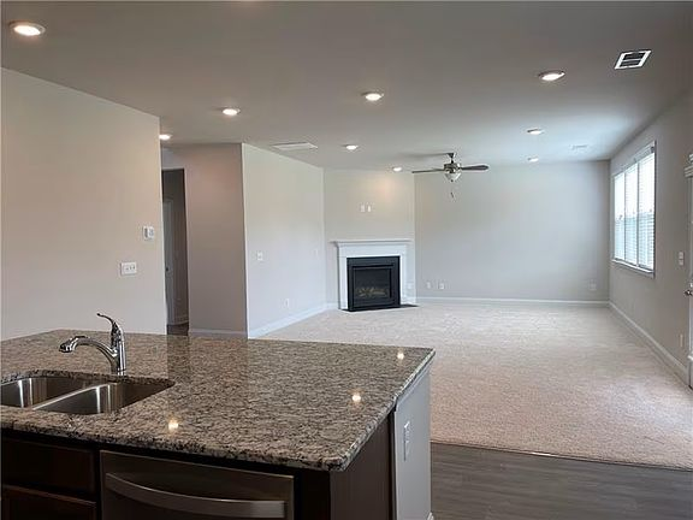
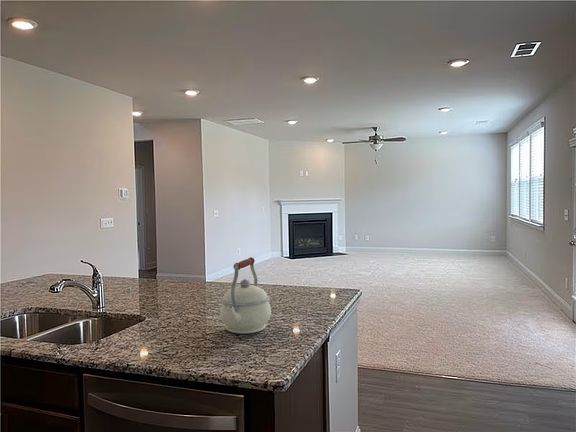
+ kettle [219,256,272,335]
